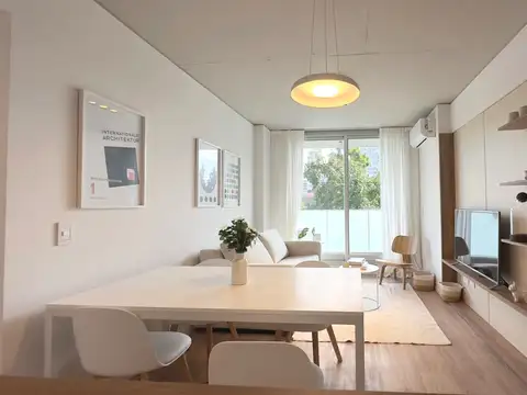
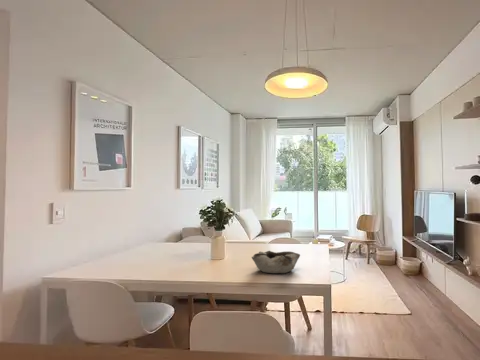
+ bowl [251,250,301,274]
